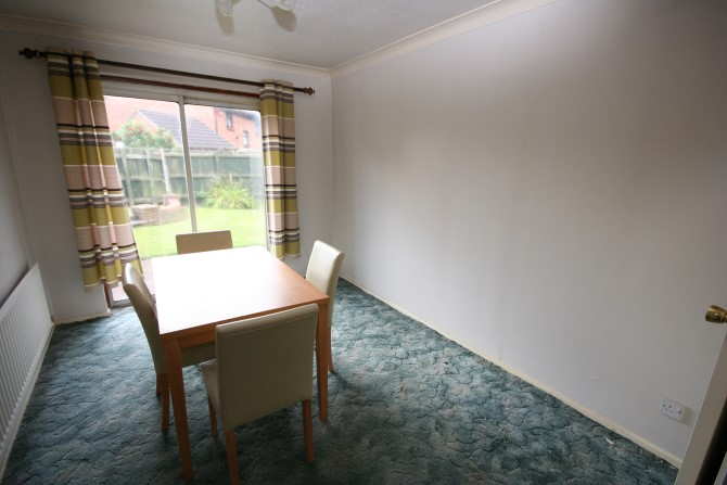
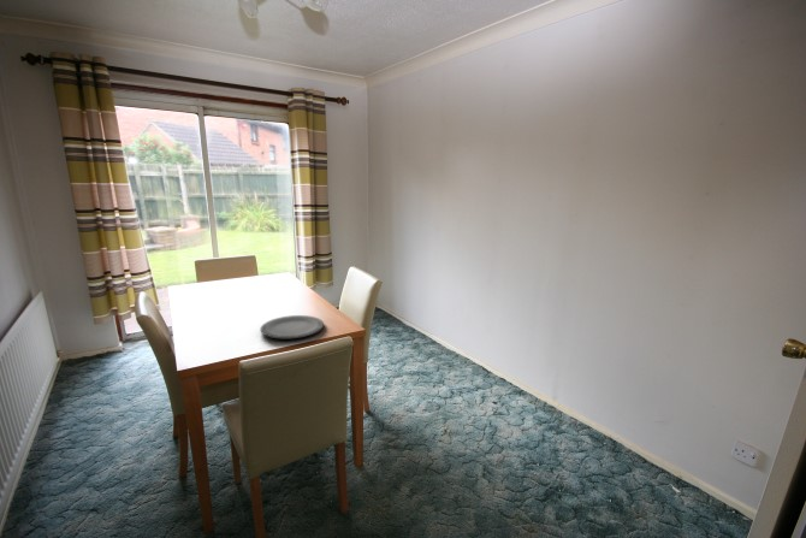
+ plate [260,314,325,339]
